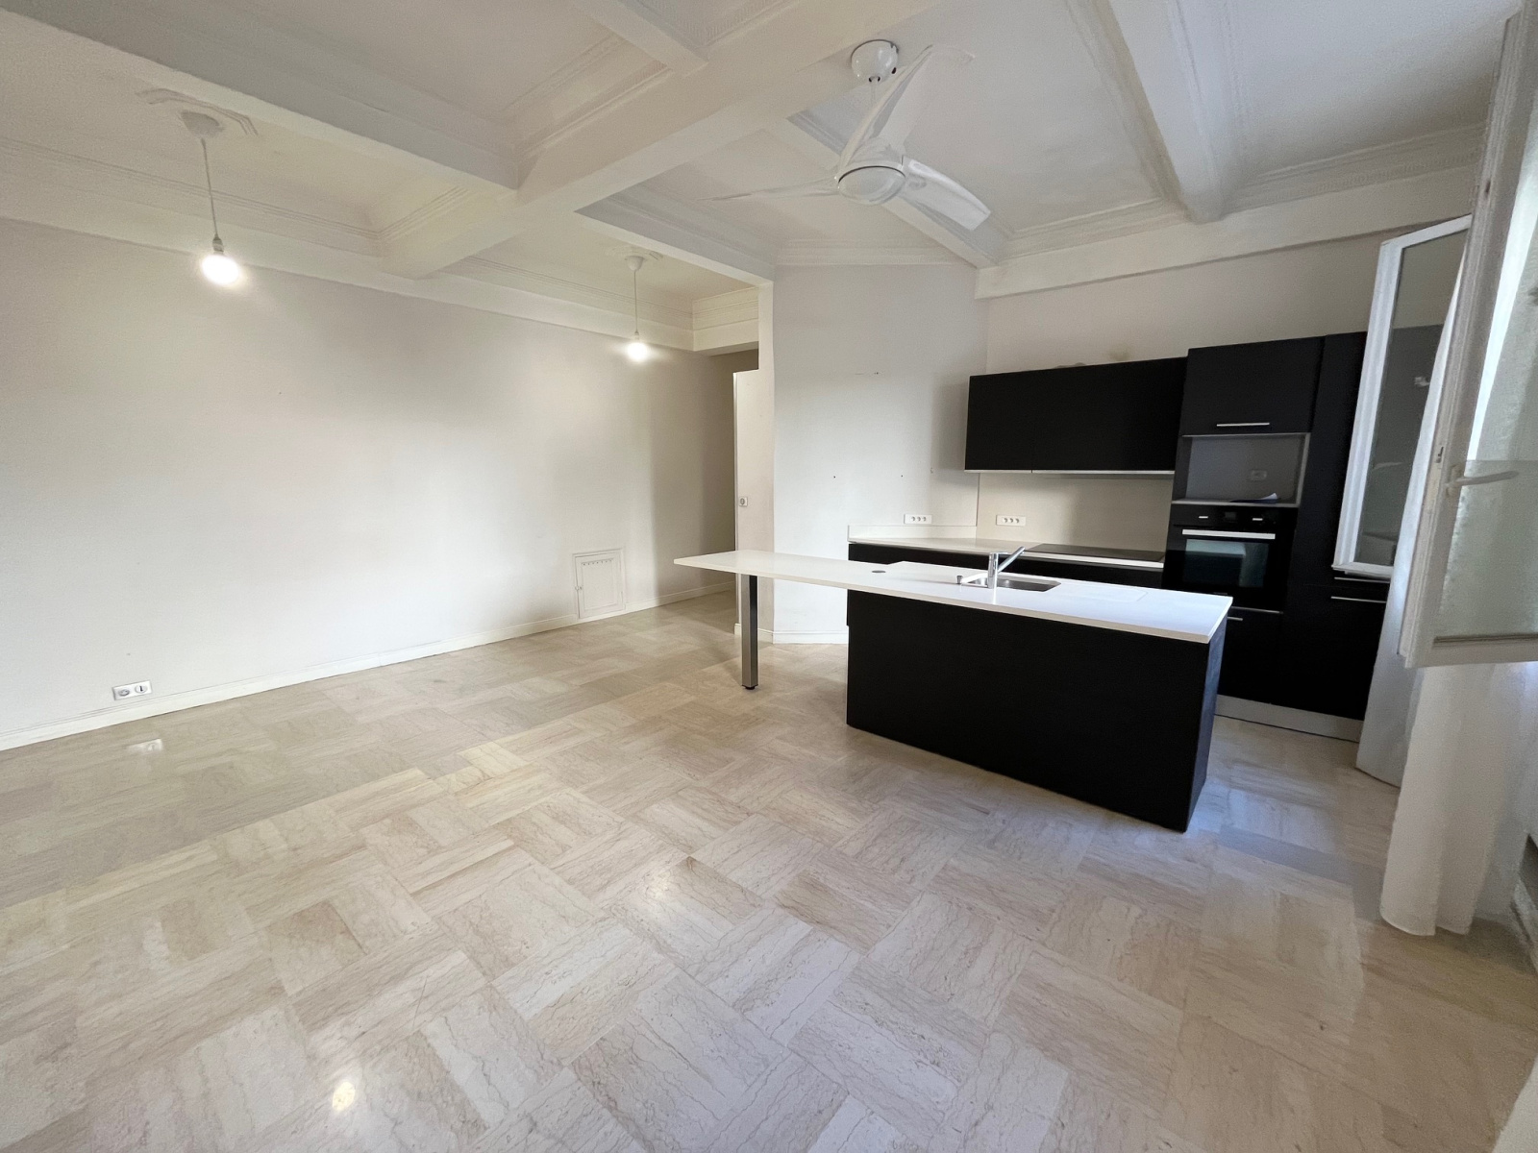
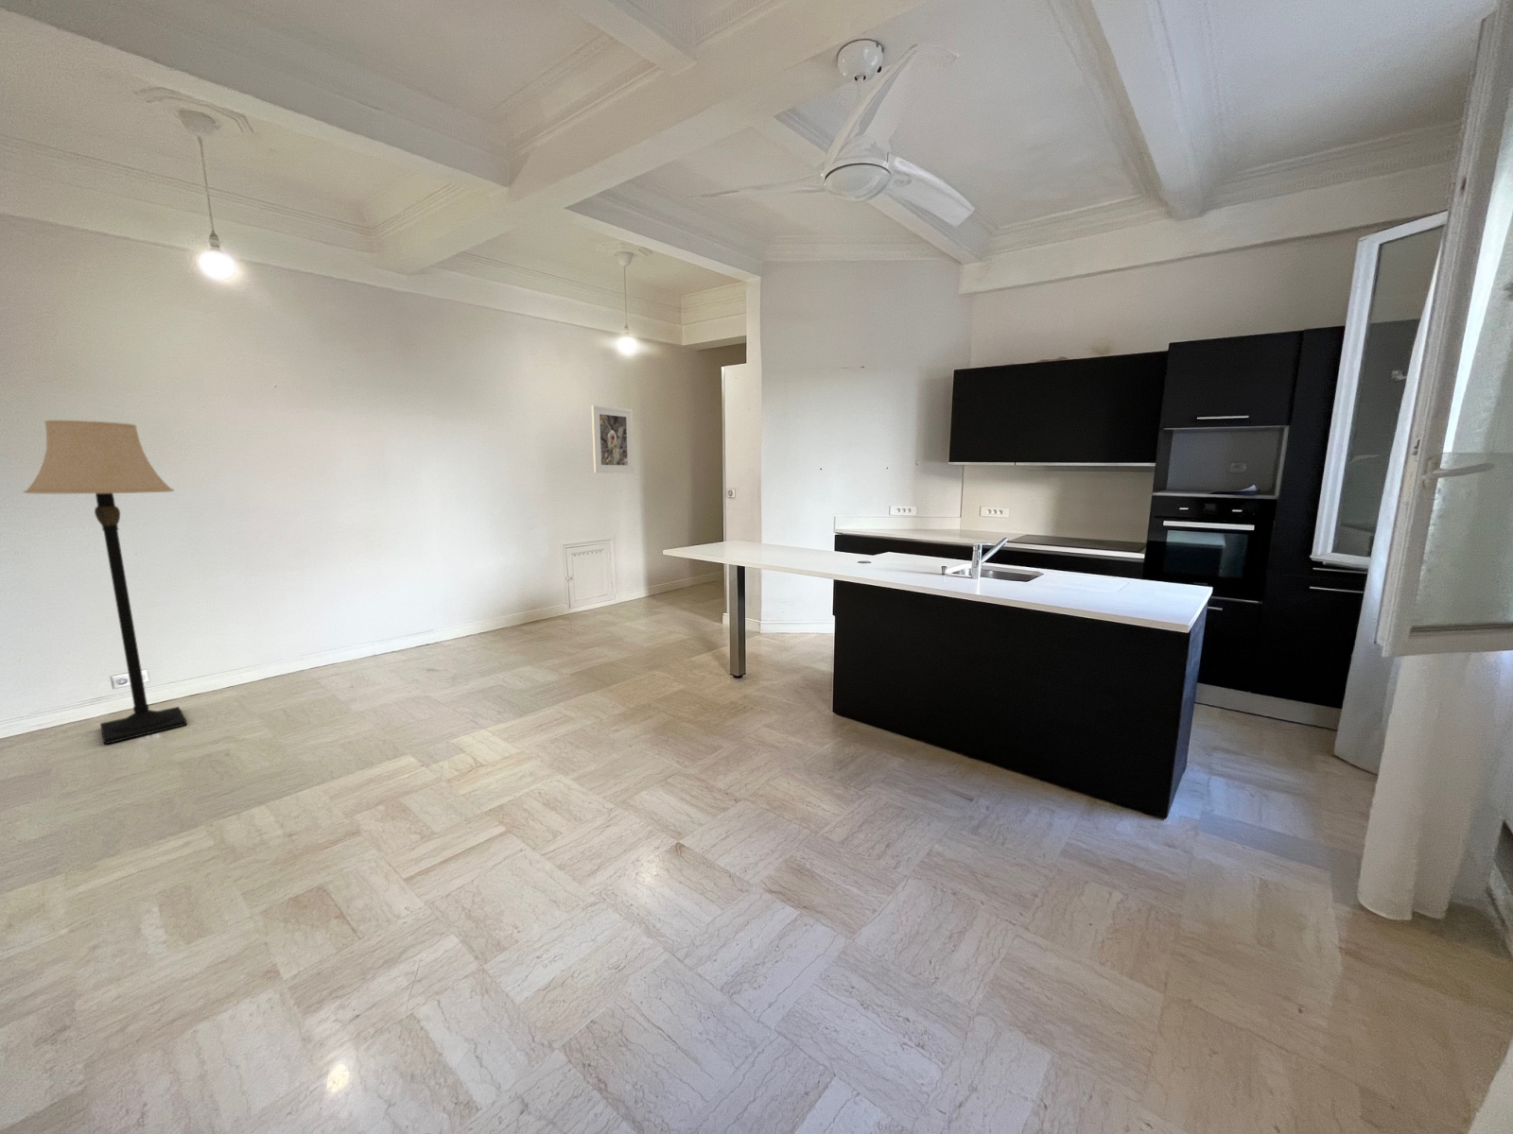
+ lamp [23,419,188,746]
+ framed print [591,405,635,474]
